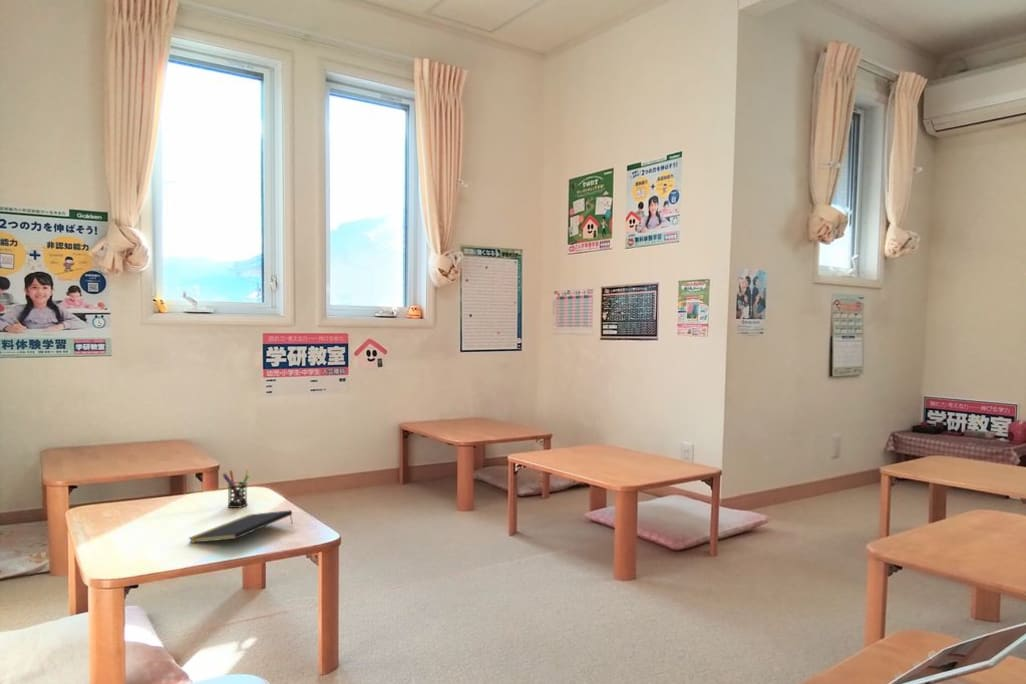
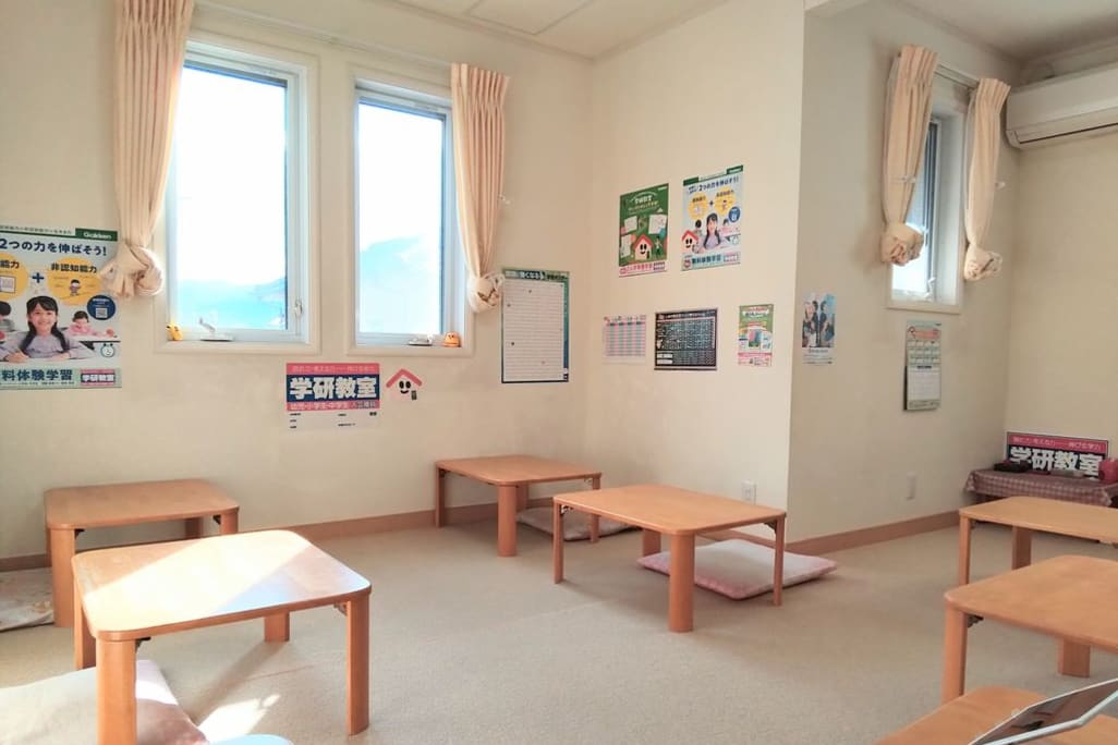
- pen holder [221,469,250,509]
- notepad [187,509,294,544]
